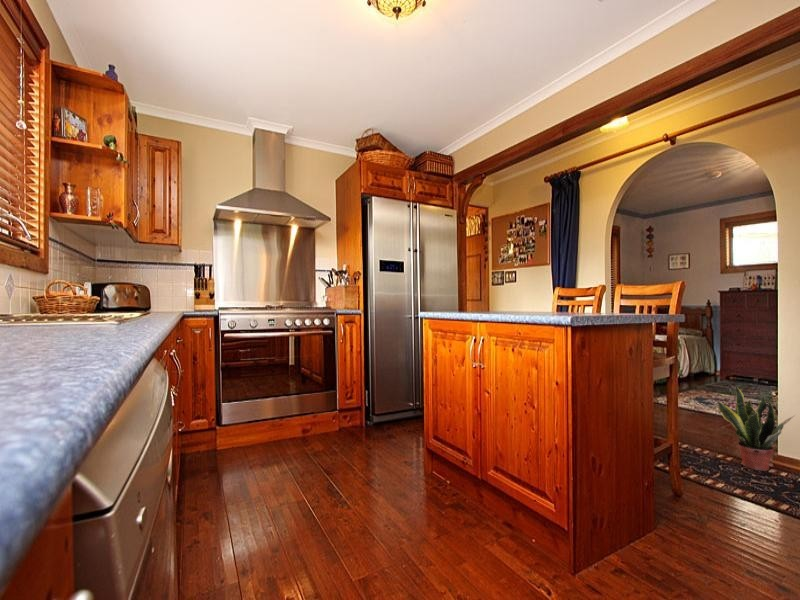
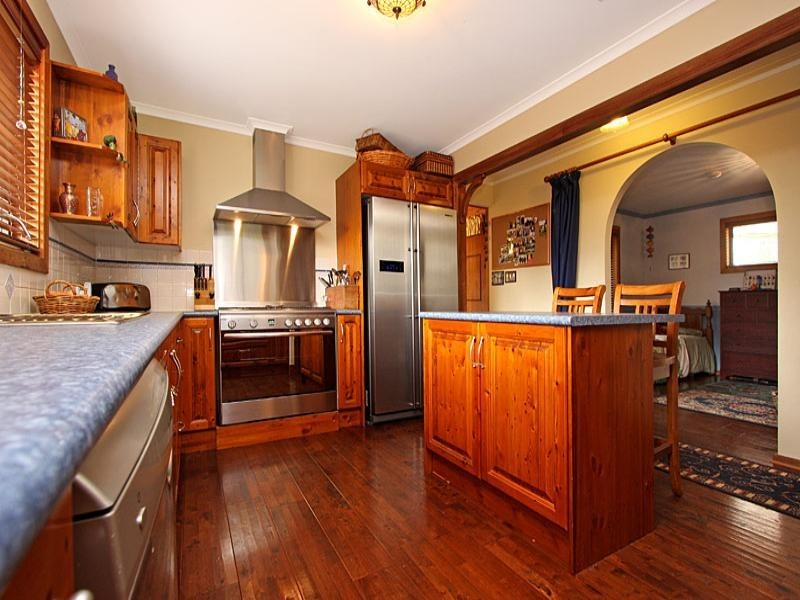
- potted plant [717,385,796,472]
